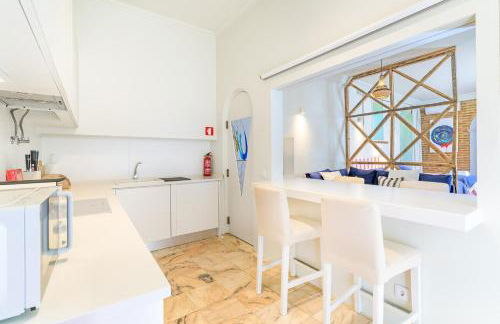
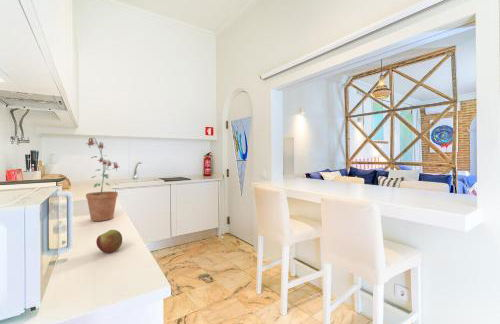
+ apple [95,229,123,254]
+ potted plant [85,137,122,222]
